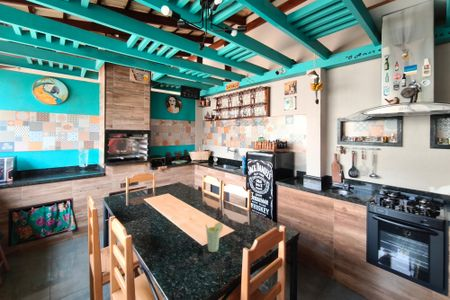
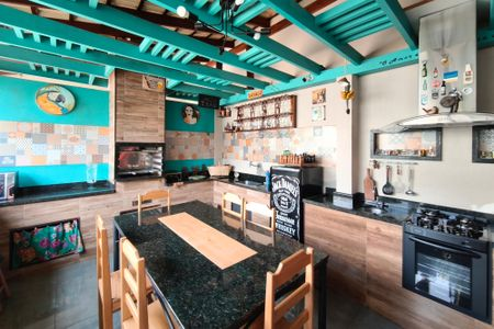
- cup [204,221,224,253]
